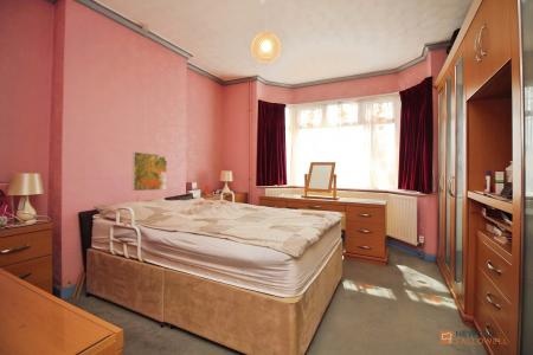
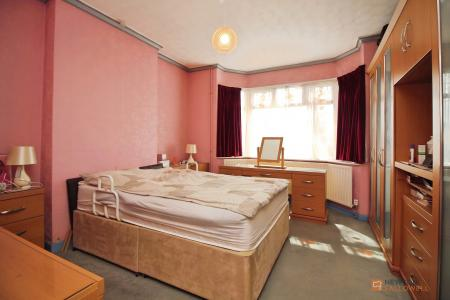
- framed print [131,150,168,192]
